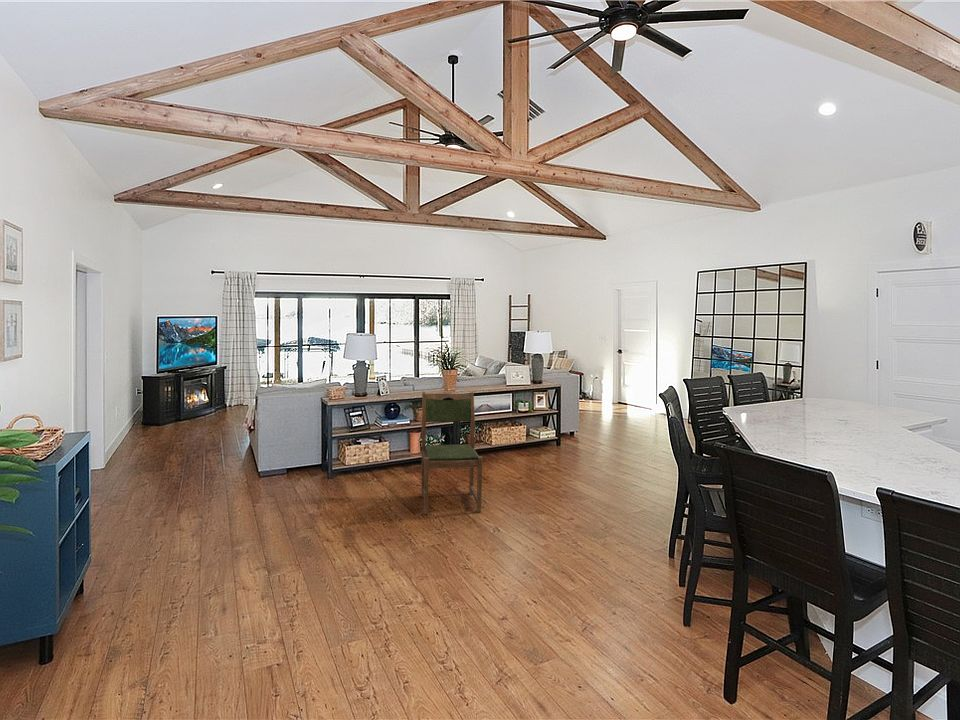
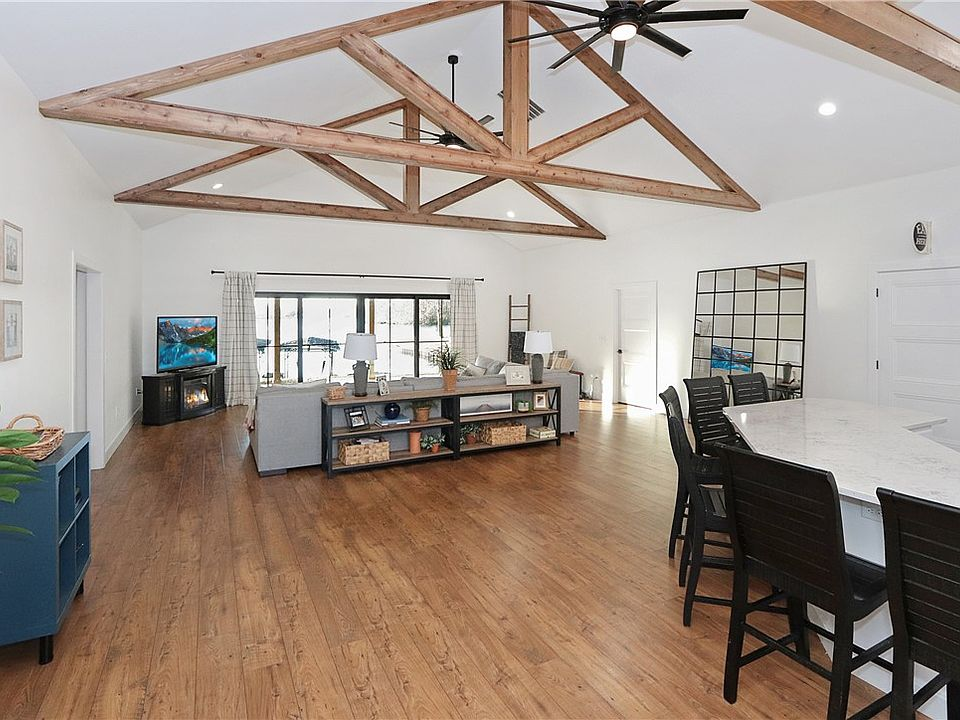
- dining chair [421,391,484,515]
